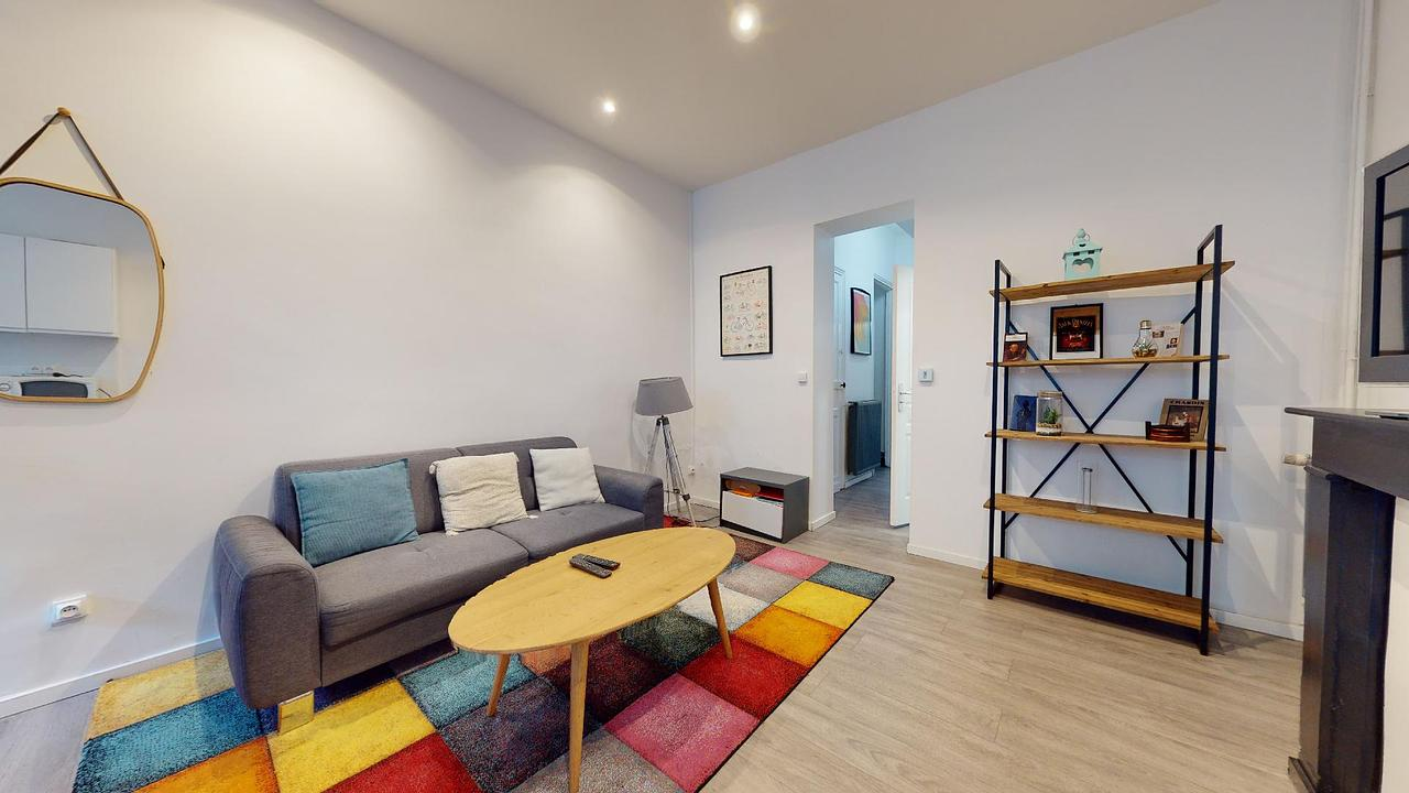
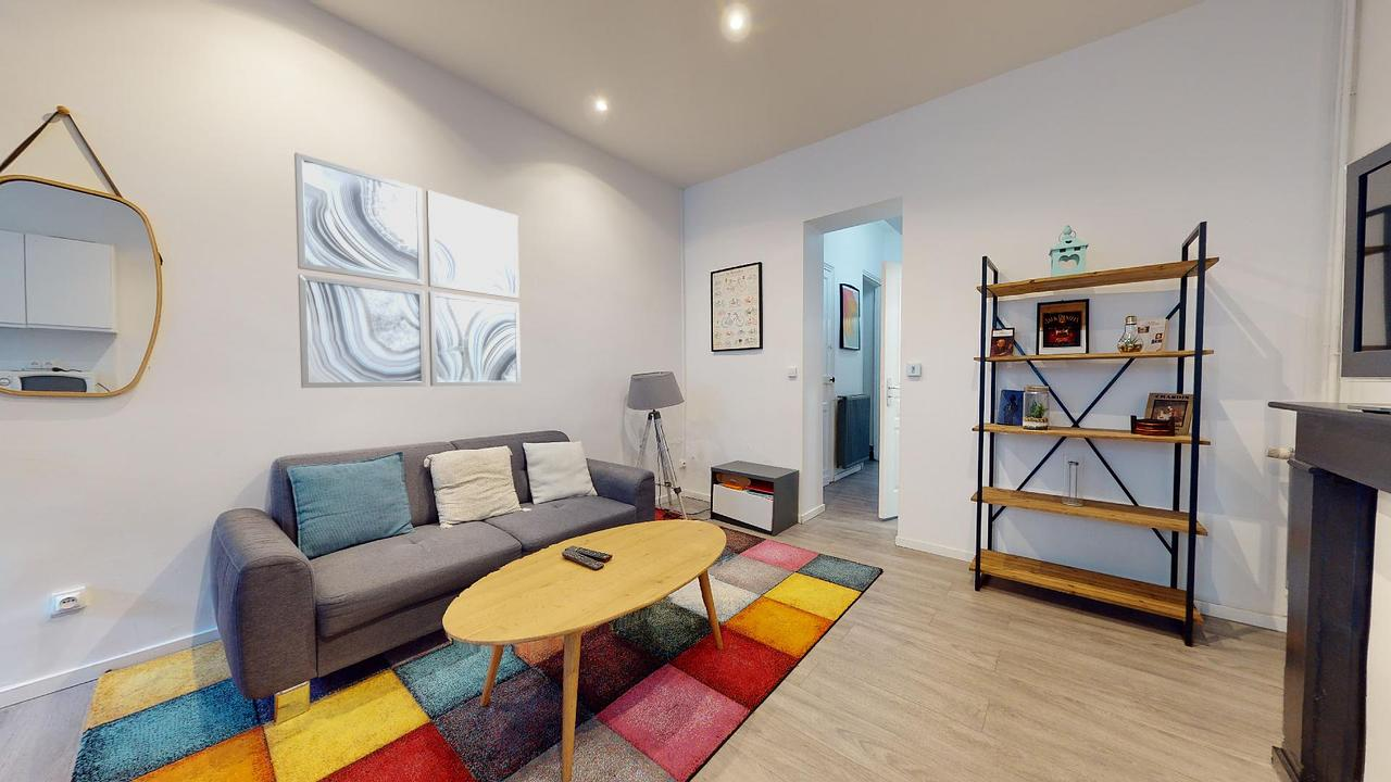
+ wall art [293,151,522,389]
